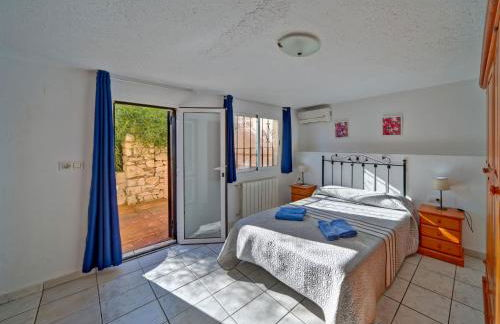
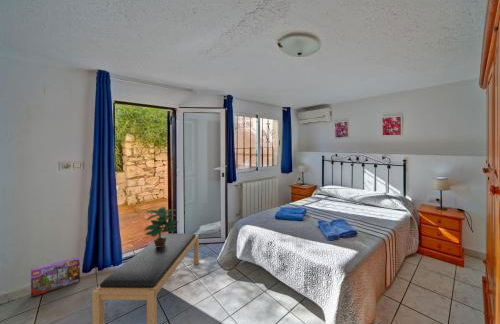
+ box [30,256,81,298]
+ bench [91,232,200,324]
+ potted plant [143,206,180,247]
